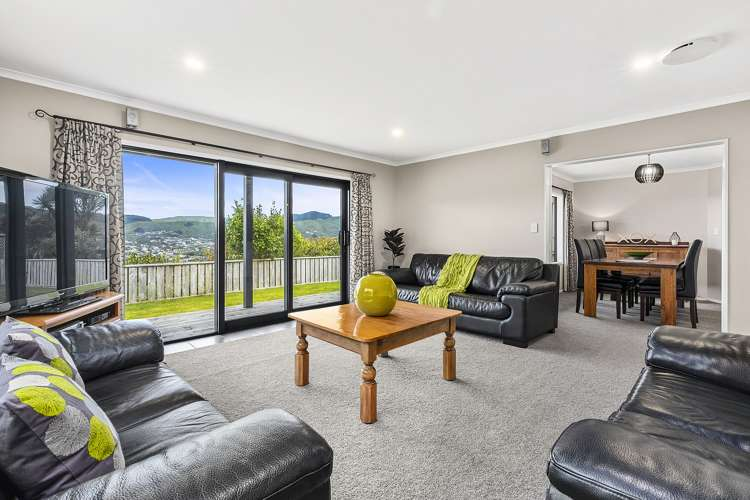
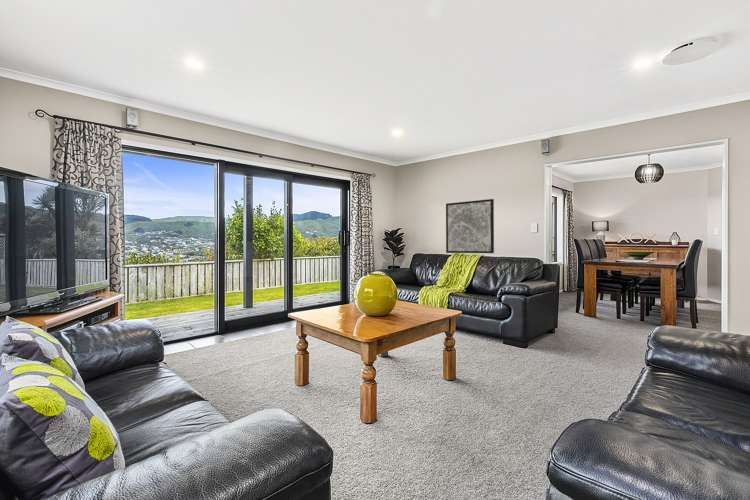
+ wall art [445,198,495,254]
